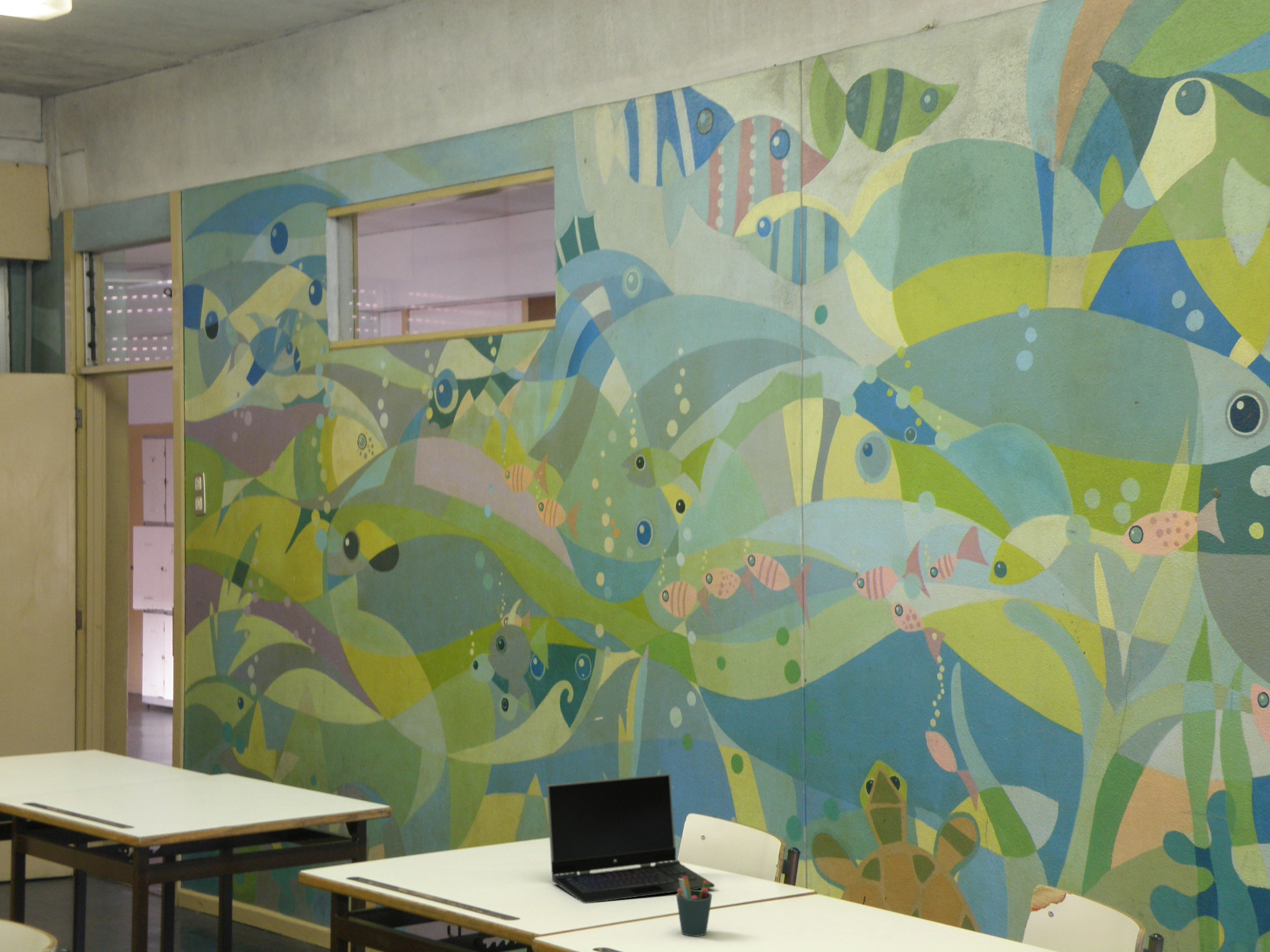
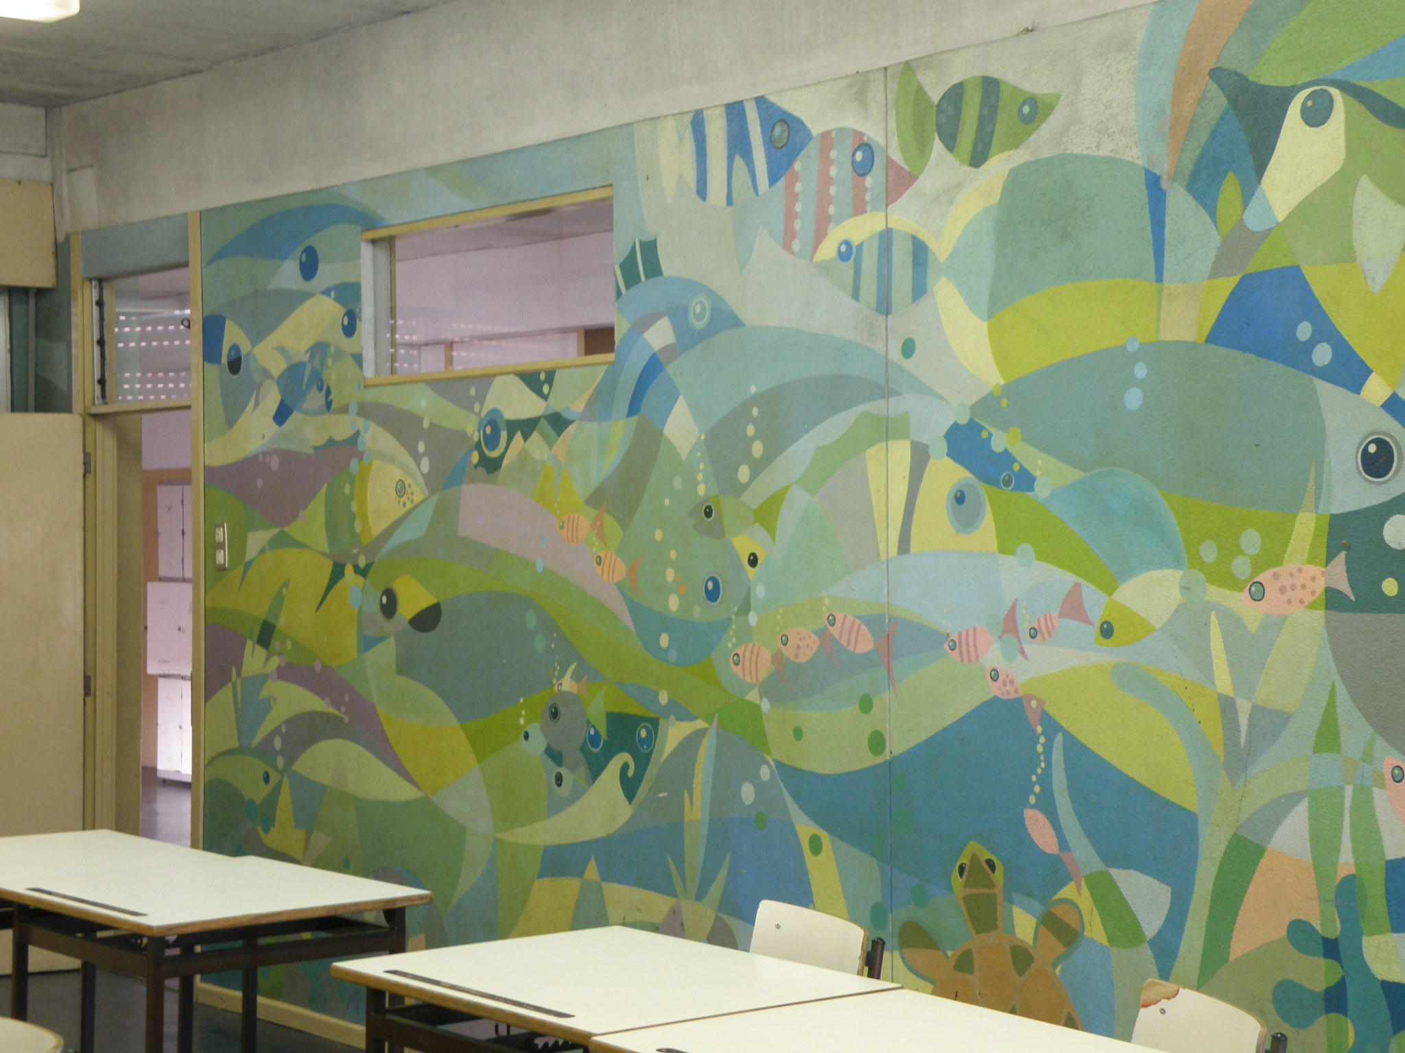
- pen holder [675,876,713,937]
- laptop computer [546,773,715,904]
